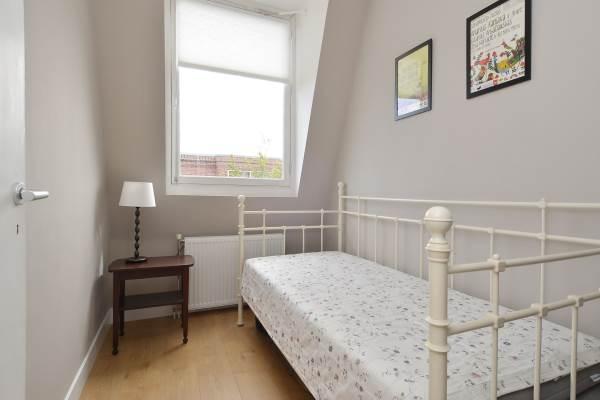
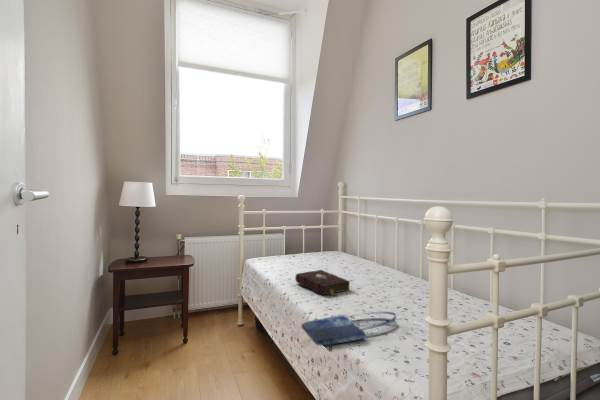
+ shopping bag [300,311,397,347]
+ book [294,269,351,298]
